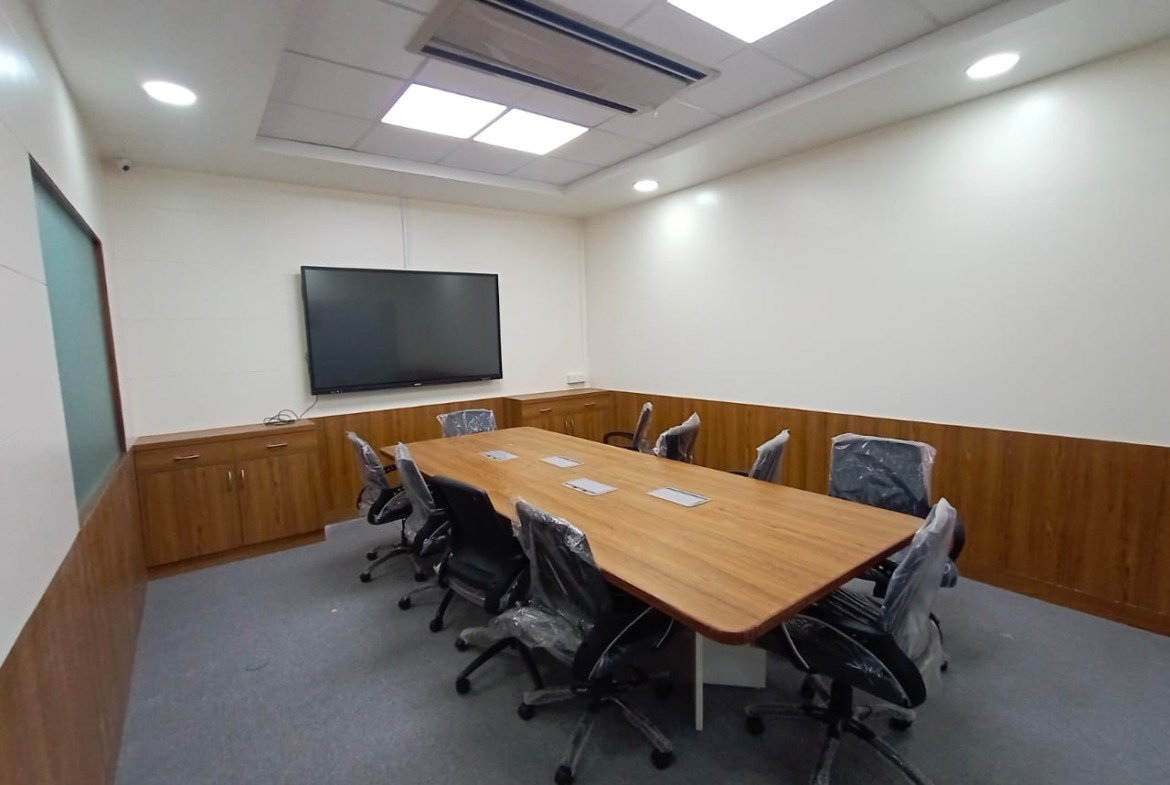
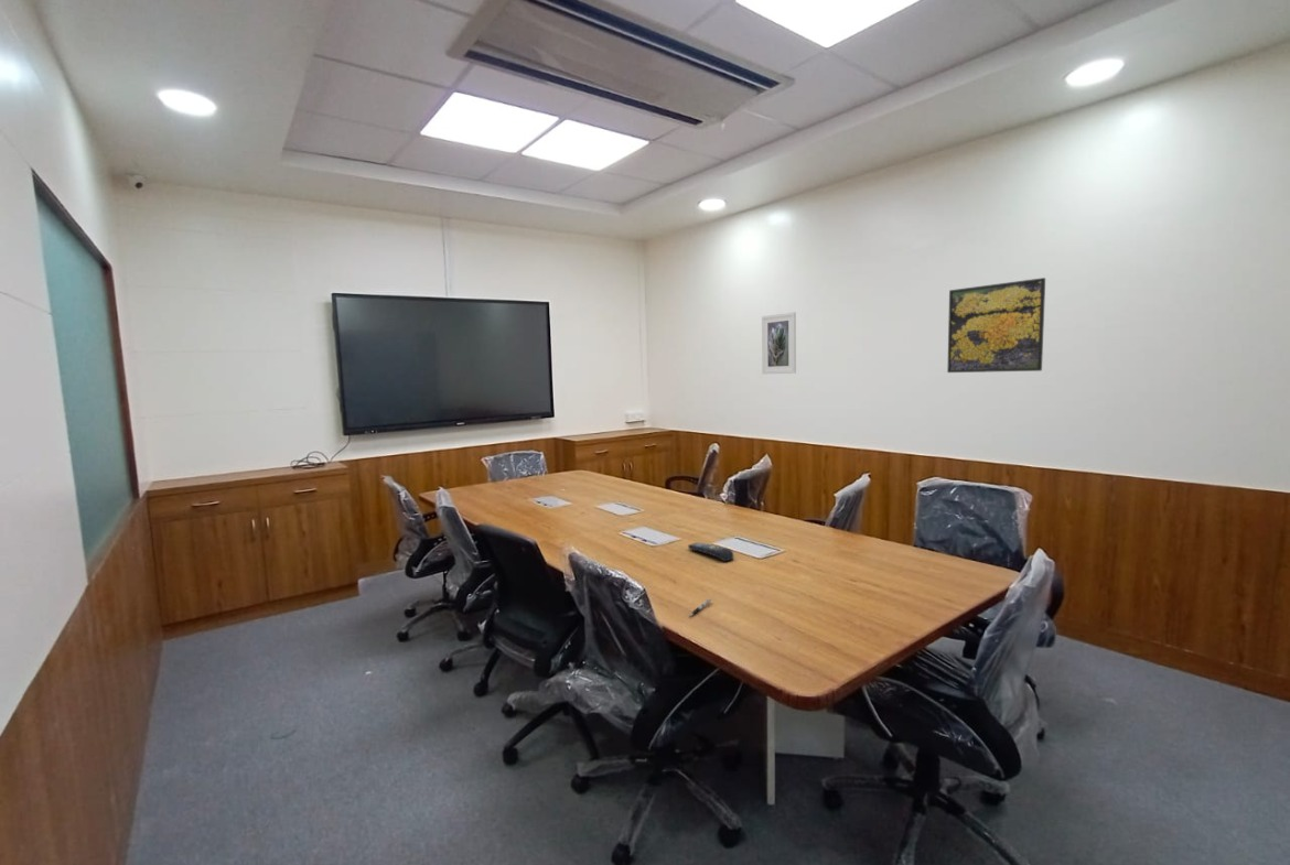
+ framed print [761,311,797,375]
+ remote control [687,541,735,563]
+ pen [688,597,712,617]
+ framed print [946,277,1046,374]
